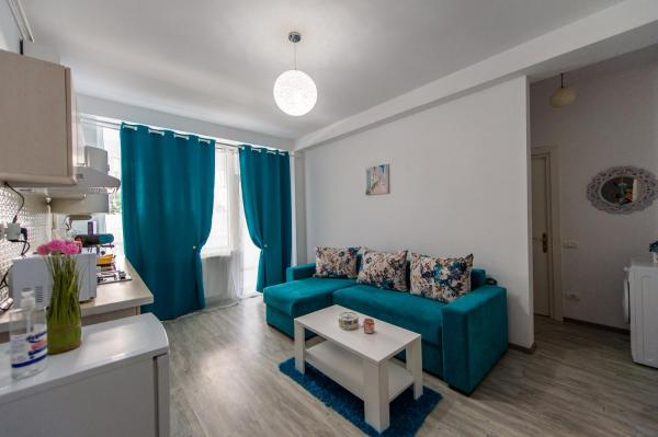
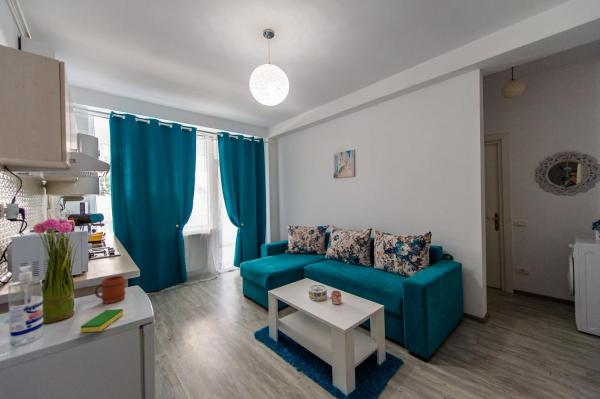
+ mug [94,275,126,304]
+ dish sponge [80,308,124,333]
